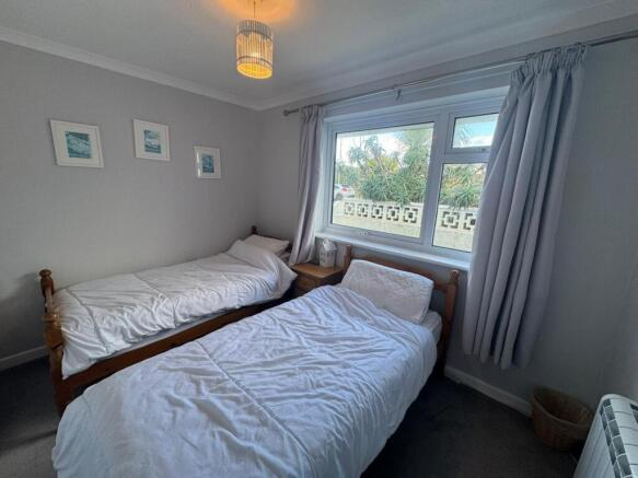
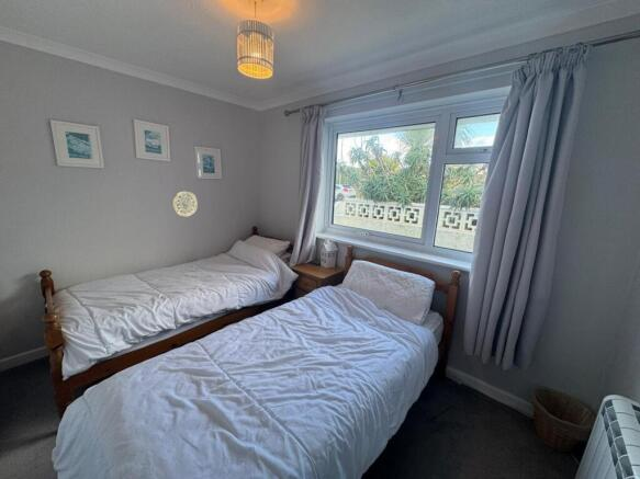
+ decorative plate [171,191,199,218]
